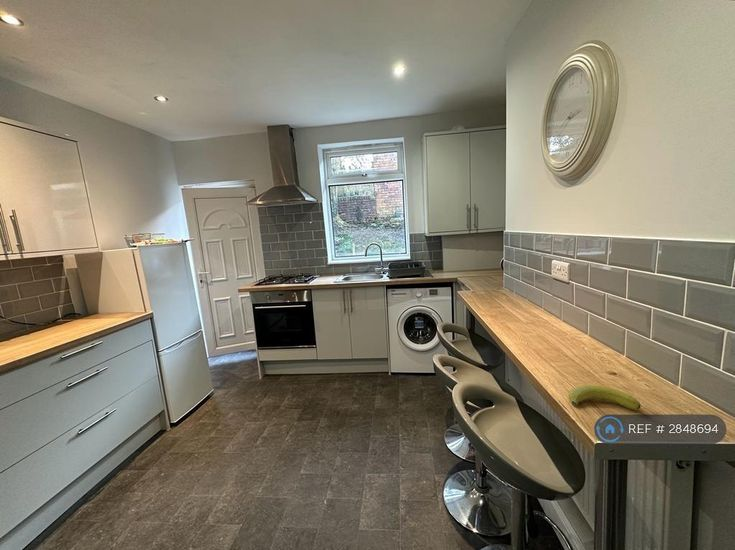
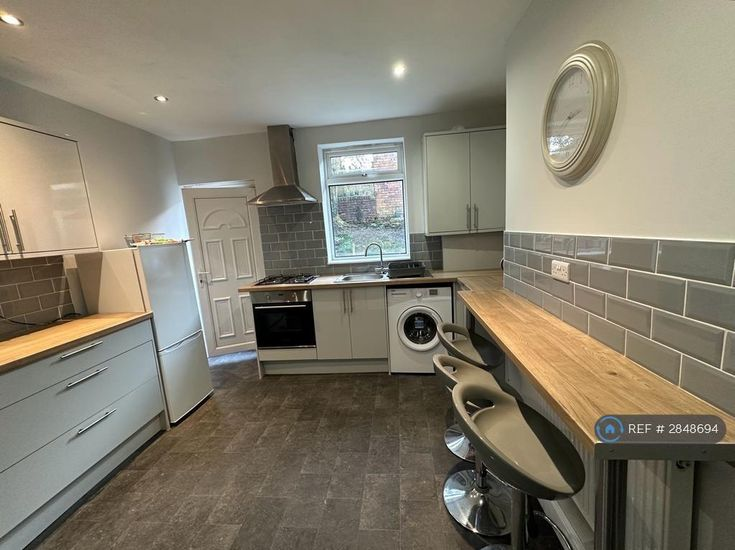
- banana [568,384,641,411]
